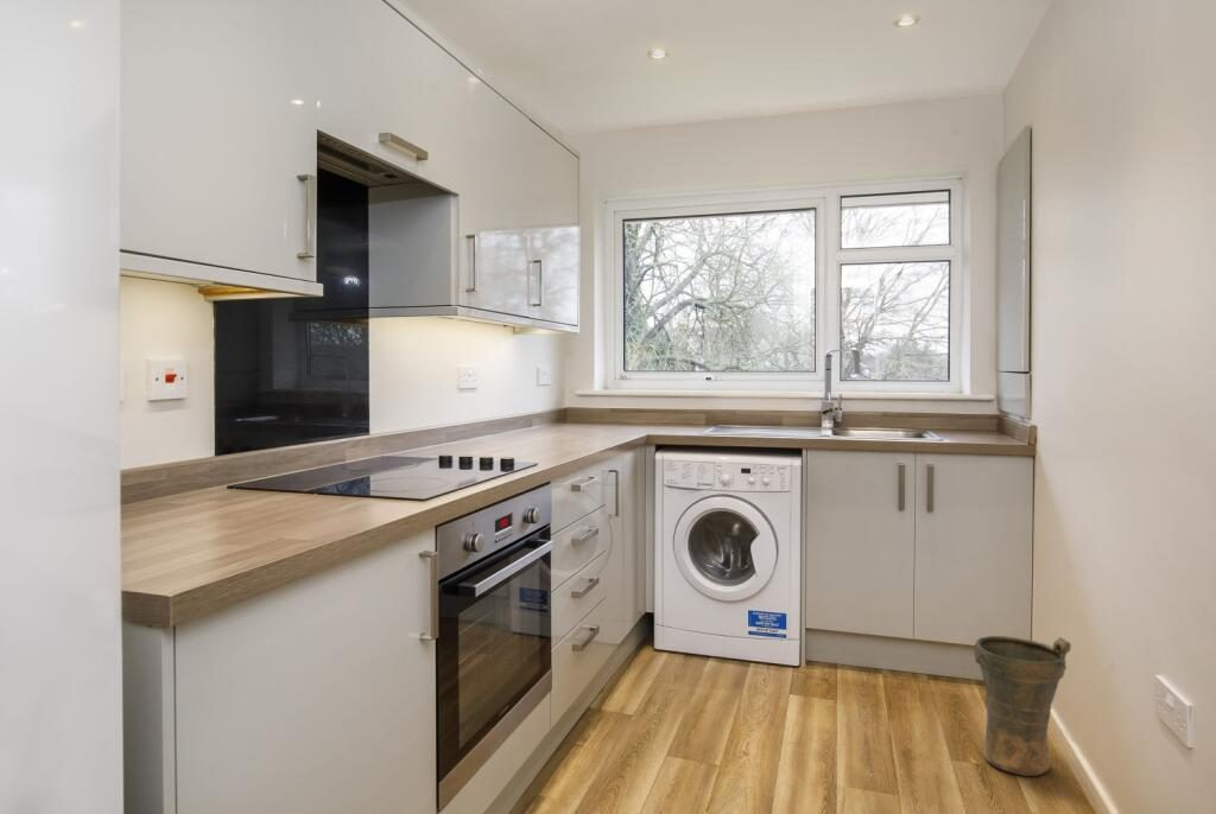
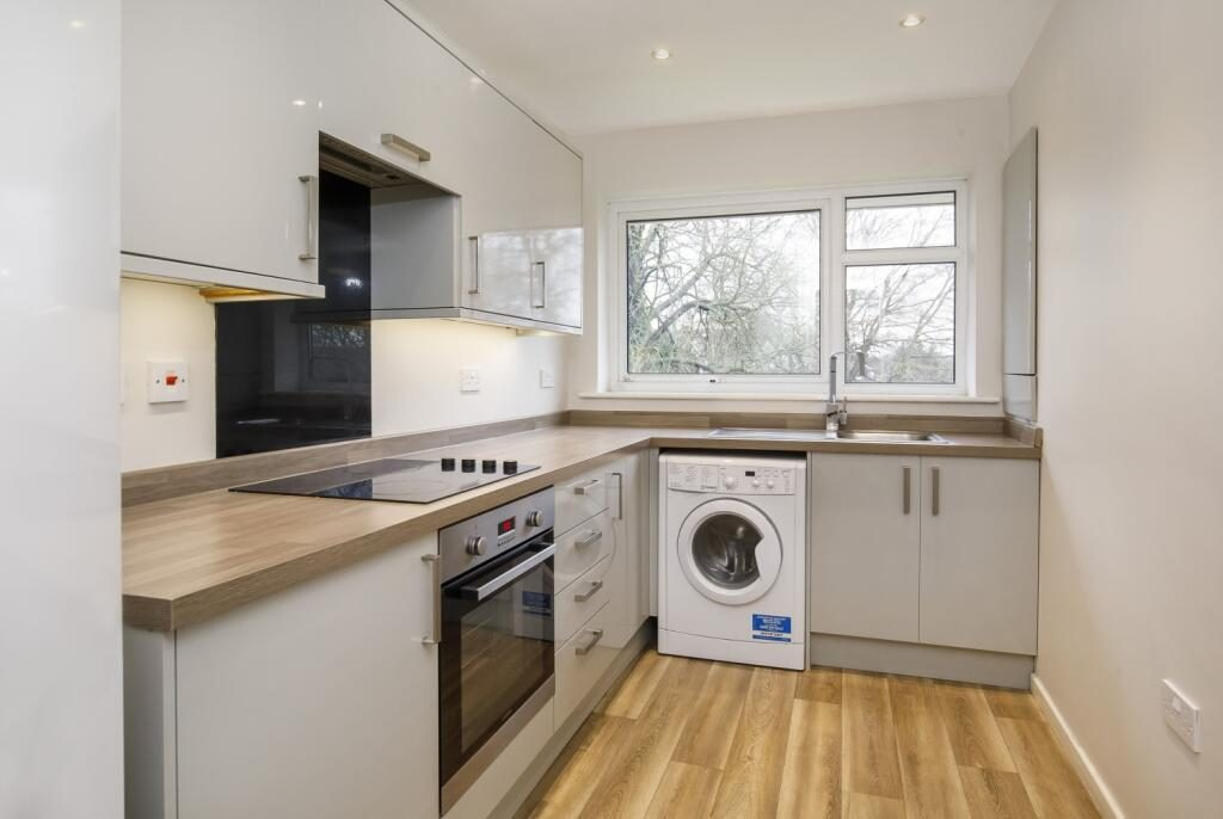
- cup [973,635,1072,777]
